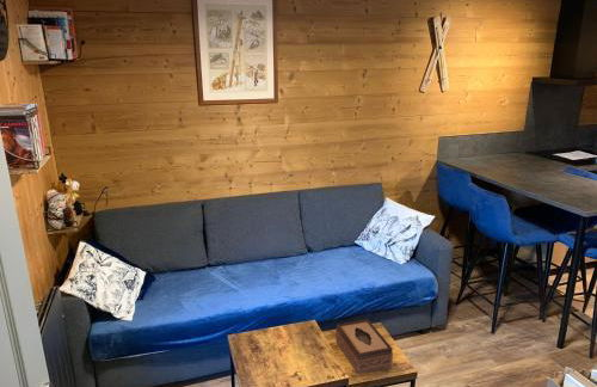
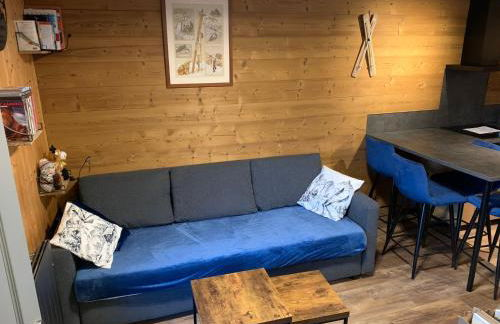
- tissue box [334,318,394,375]
